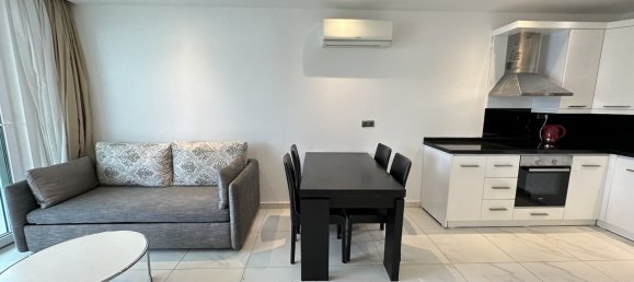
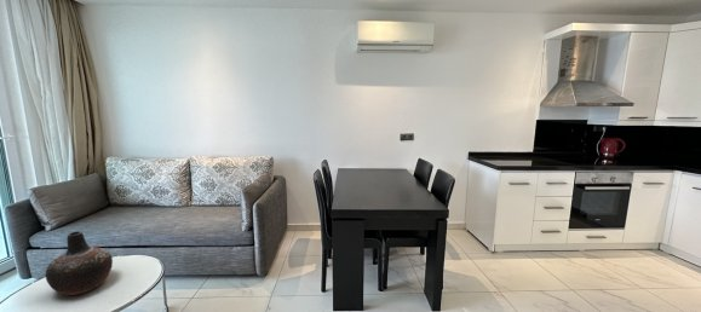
+ vase [45,230,114,296]
